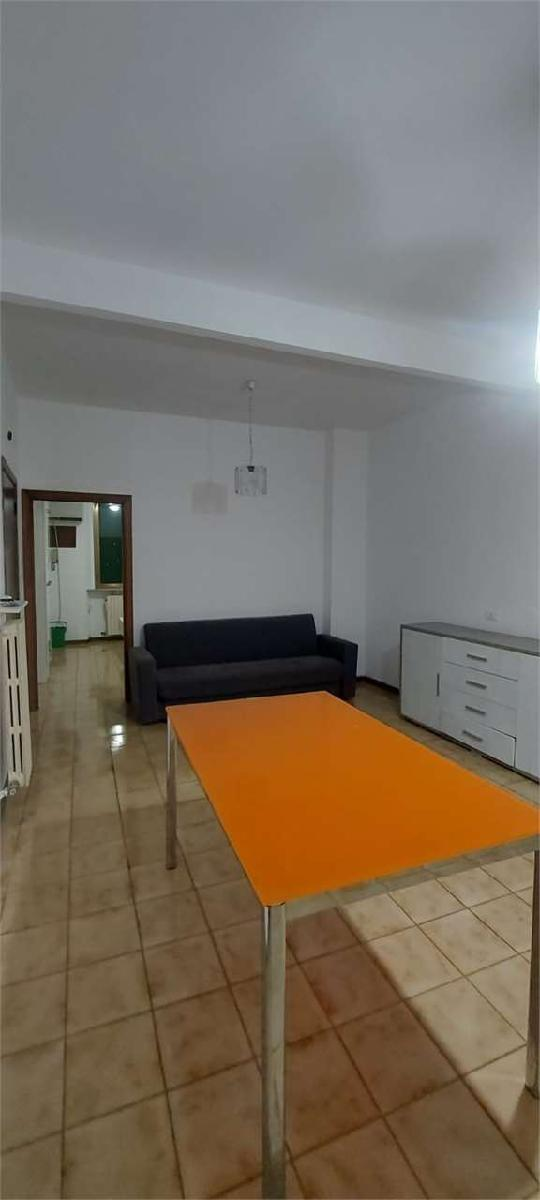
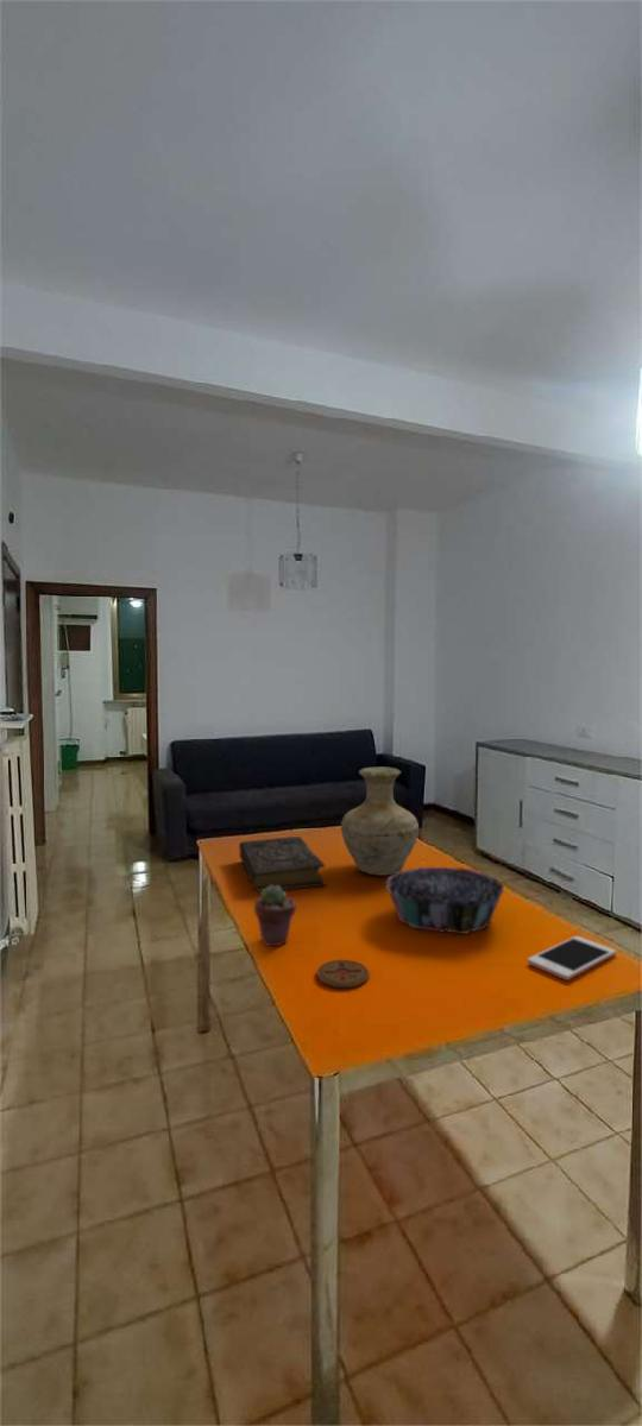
+ decorative bowl [385,866,505,935]
+ potted succulent [253,885,297,947]
+ coaster [316,959,370,989]
+ vase [340,766,420,877]
+ cell phone [527,935,617,982]
+ book [238,835,327,892]
